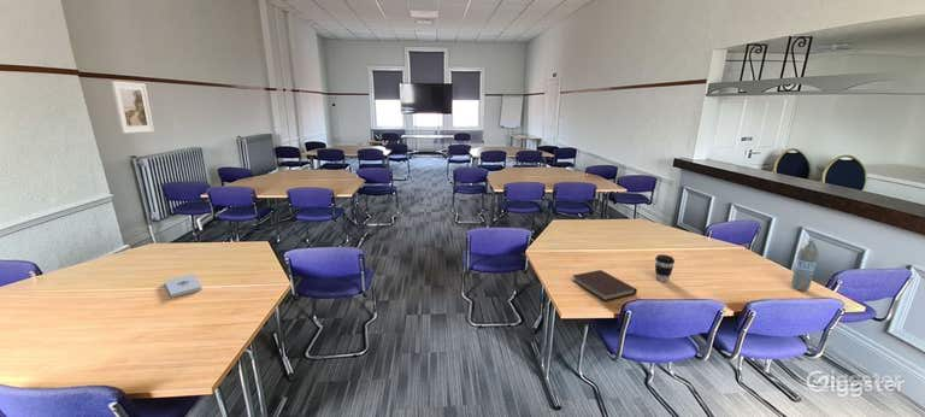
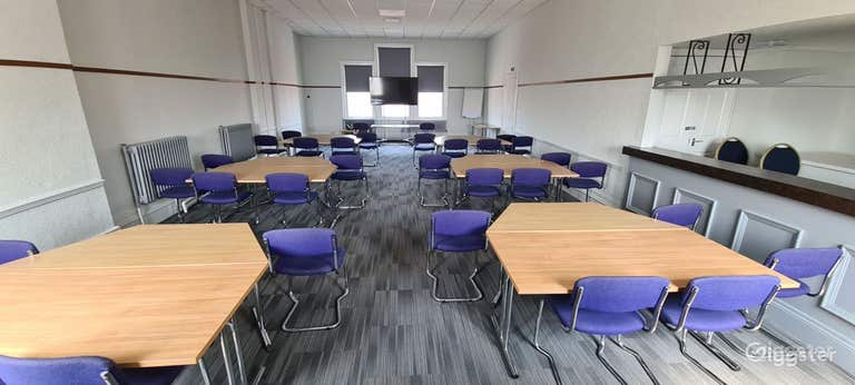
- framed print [110,80,155,135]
- water bottle [790,236,819,292]
- notebook [571,269,638,303]
- coffee cup [654,253,676,283]
- notepad [164,274,204,299]
